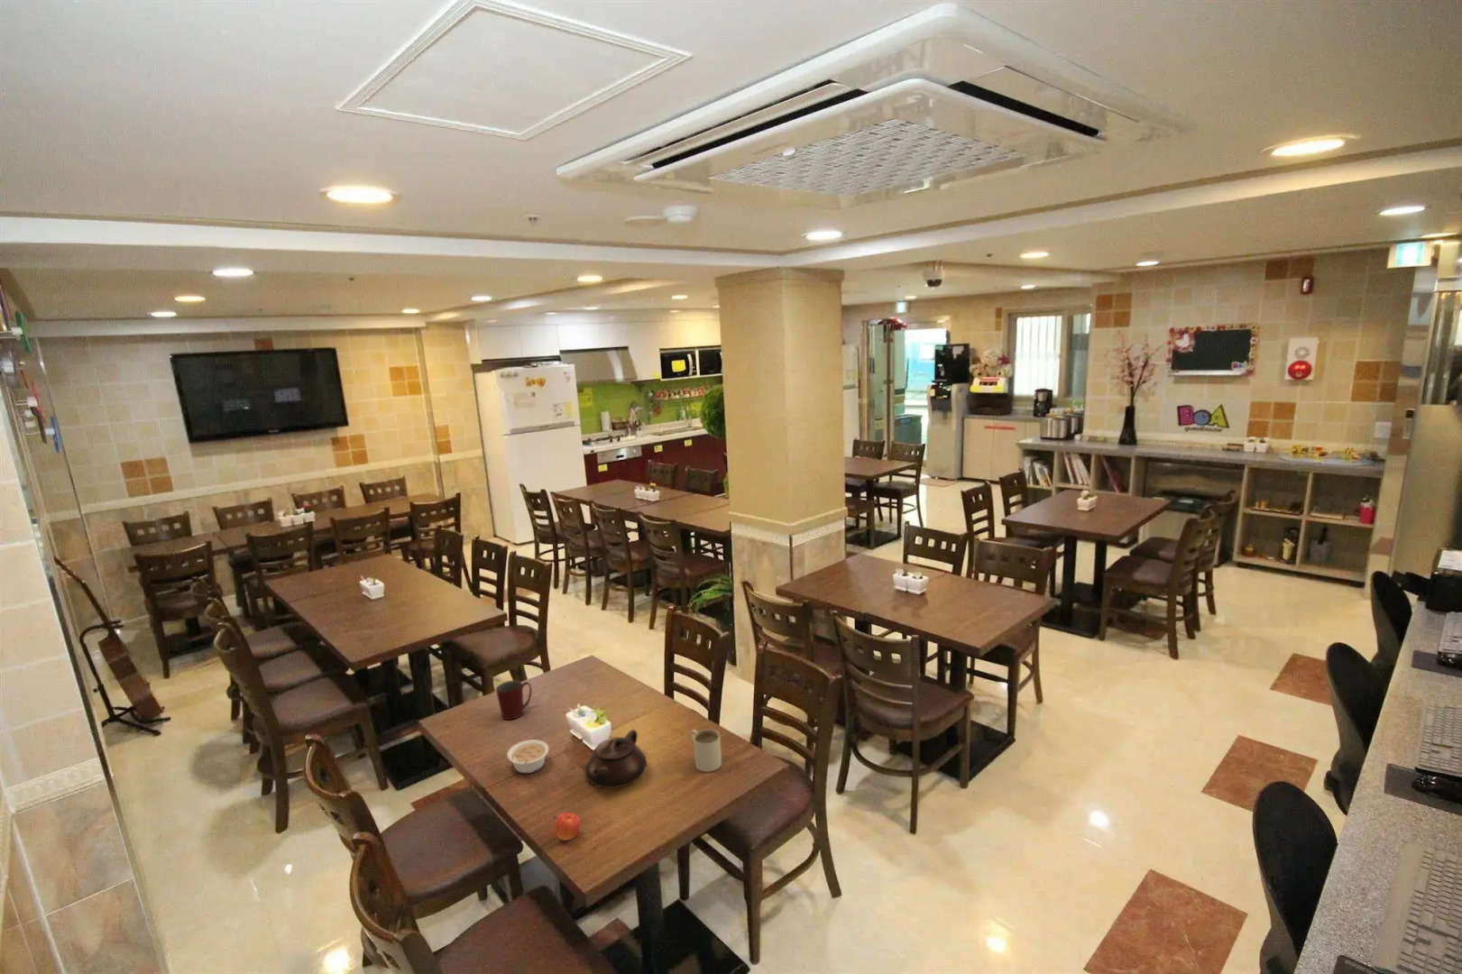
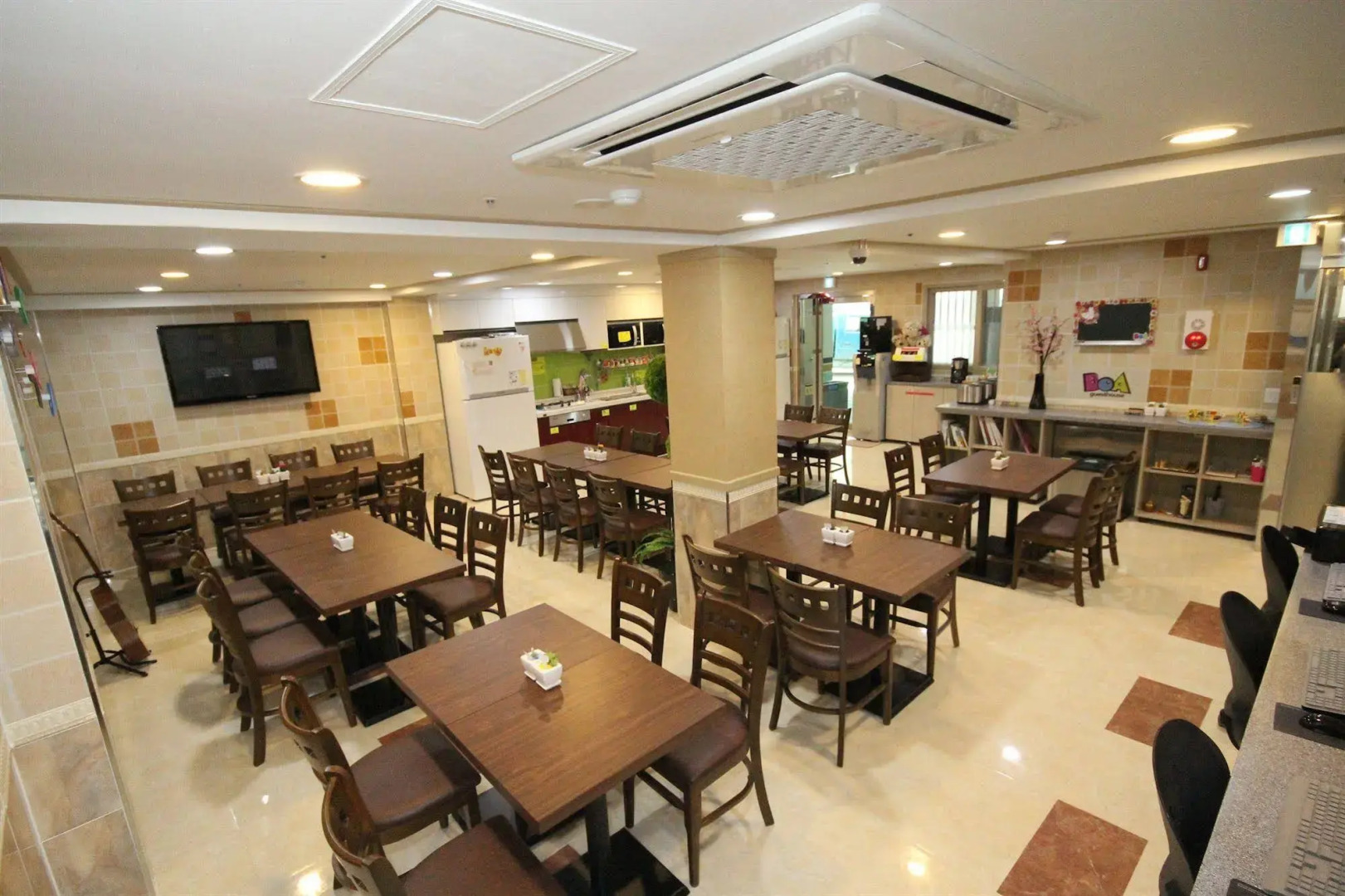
- mug [690,728,723,773]
- teapot [585,728,648,789]
- apple [553,812,582,841]
- legume [505,738,550,774]
- mug [496,679,533,721]
